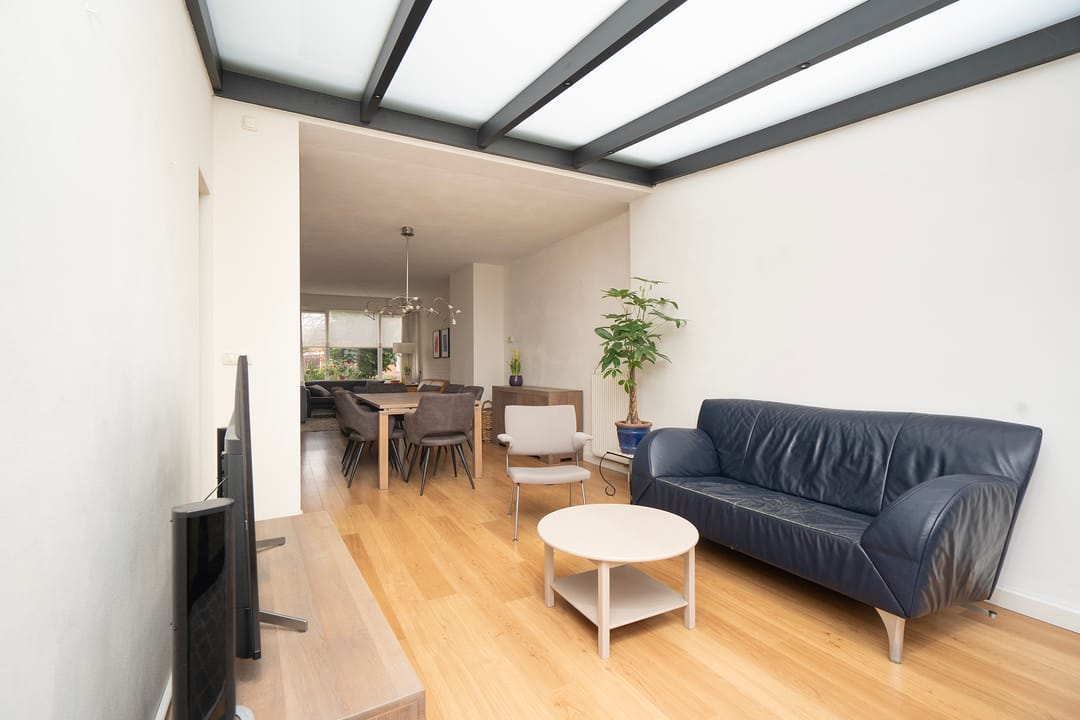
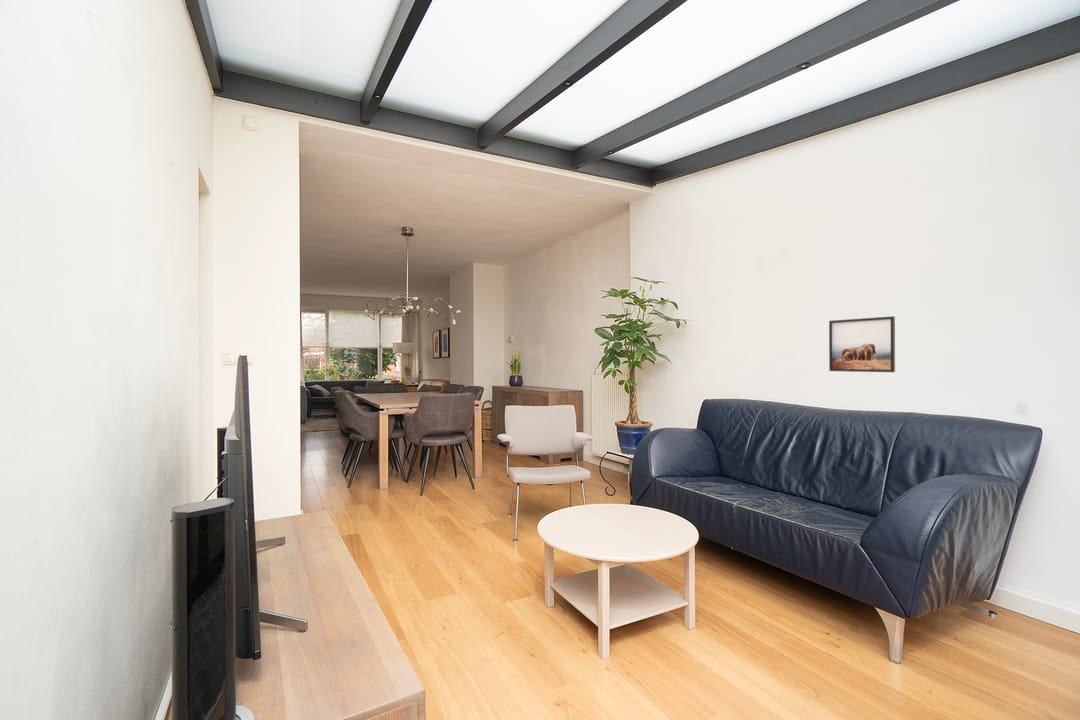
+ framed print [828,315,896,373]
